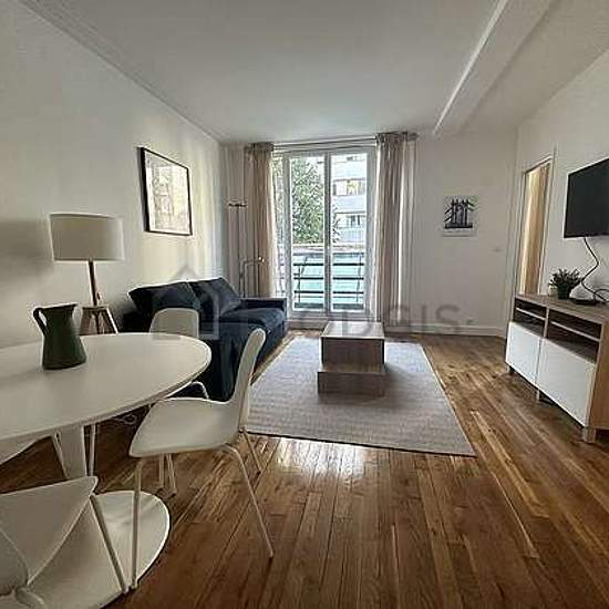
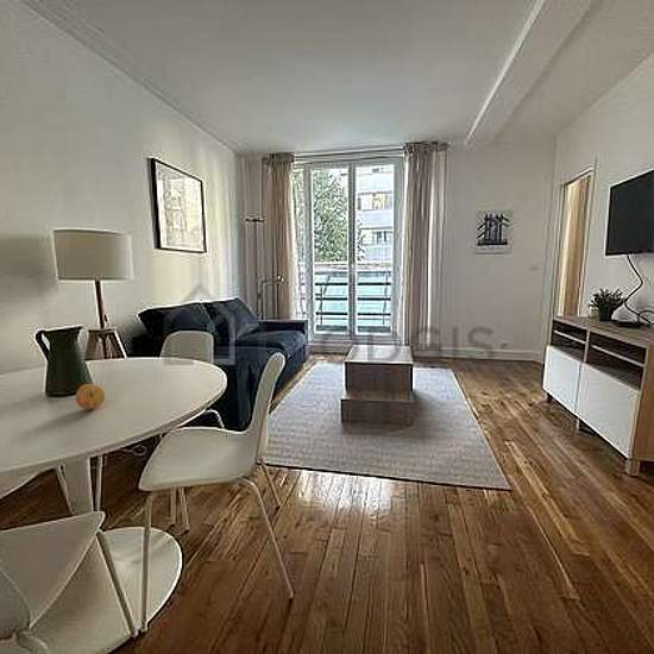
+ fruit [75,383,107,410]
